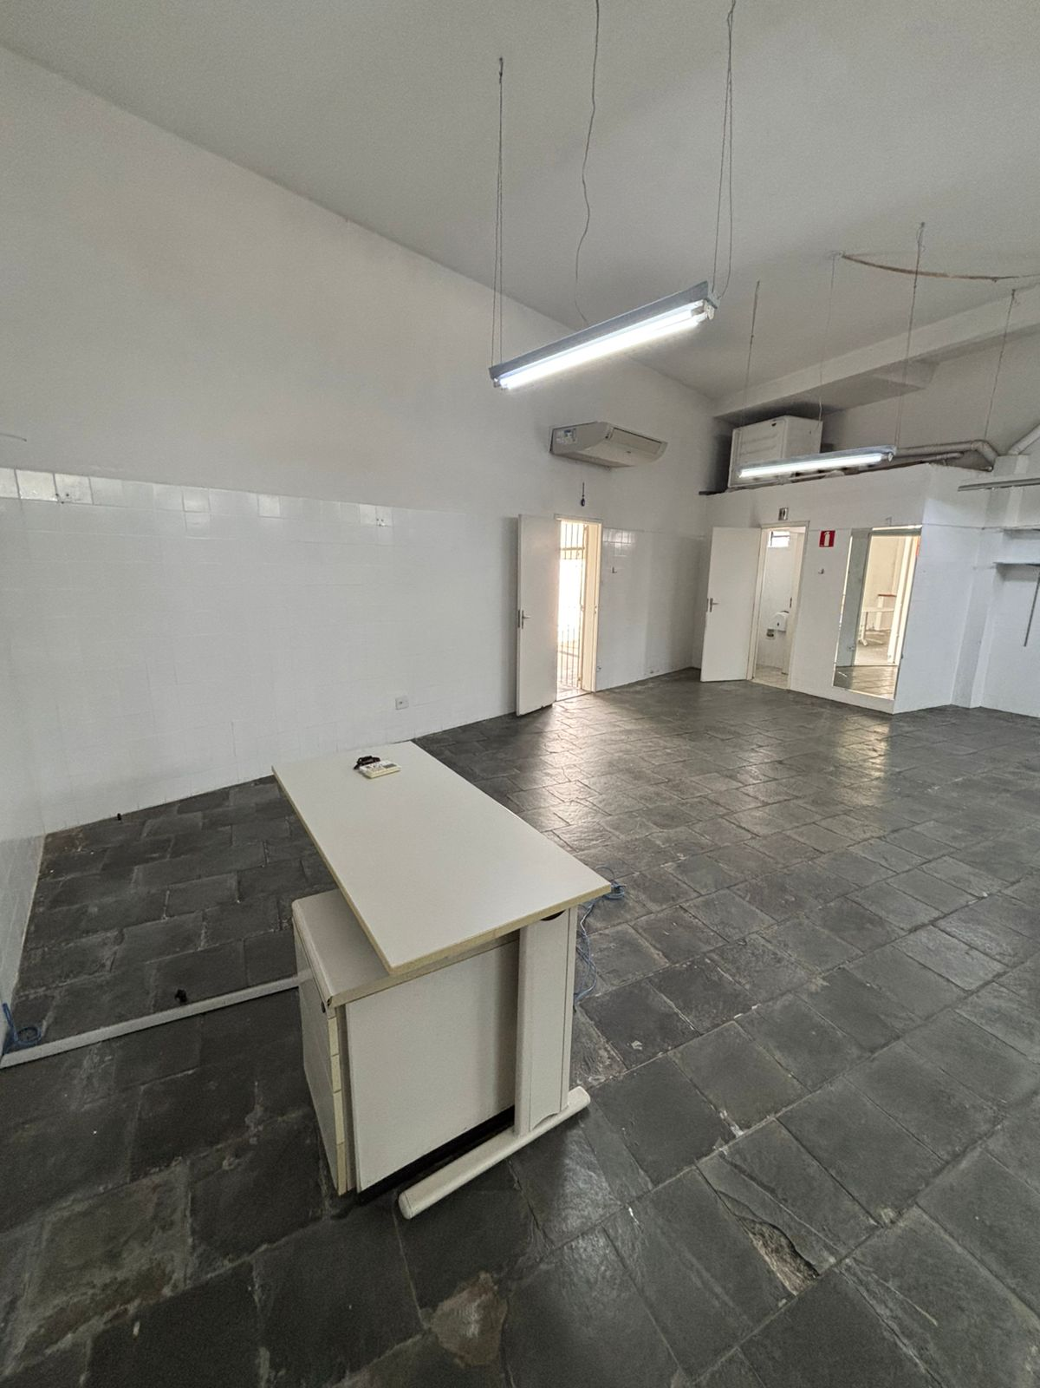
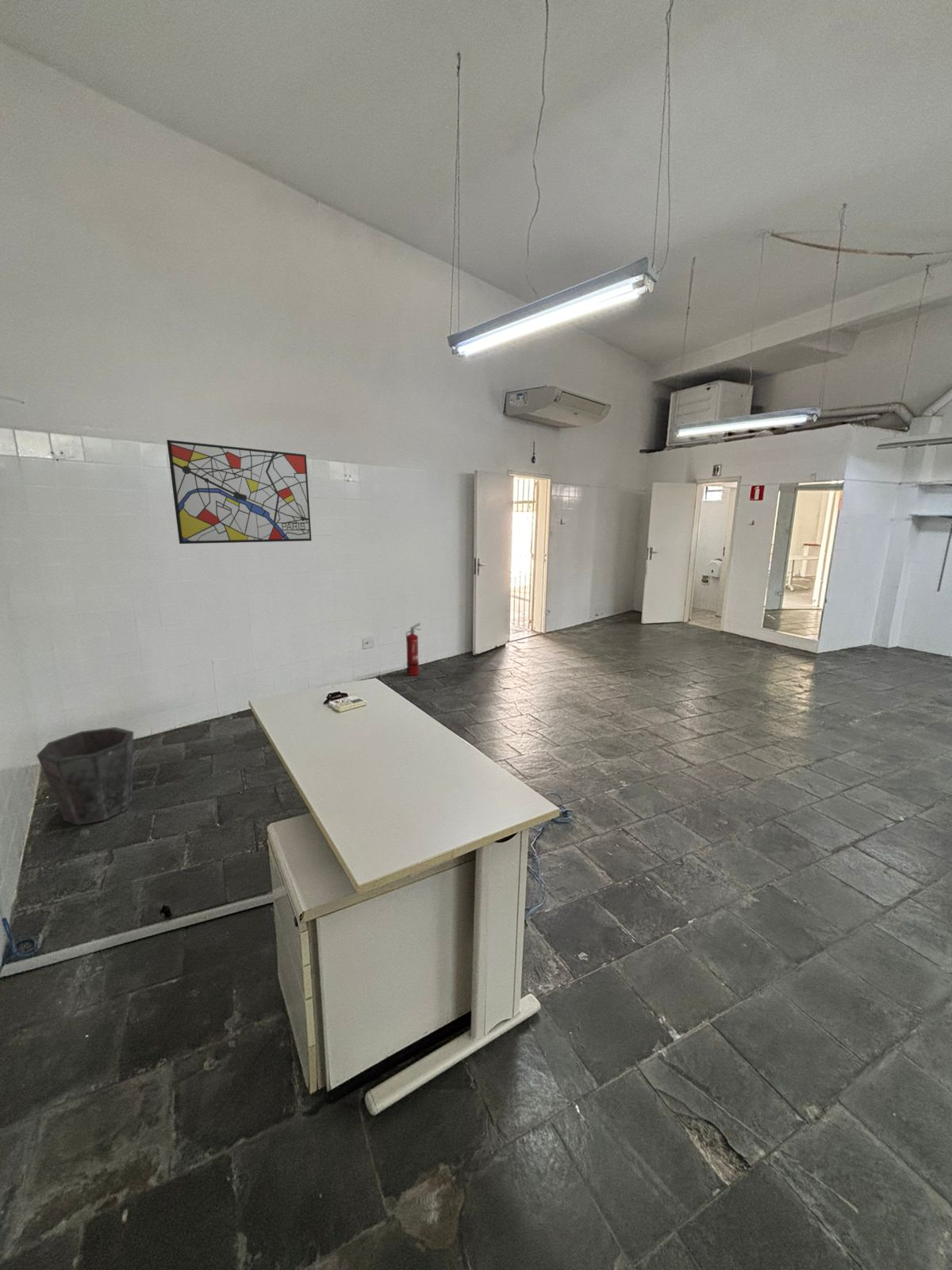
+ fire extinguisher [405,622,422,676]
+ wall art [166,439,313,545]
+ waste bin [36,726,134,826]
